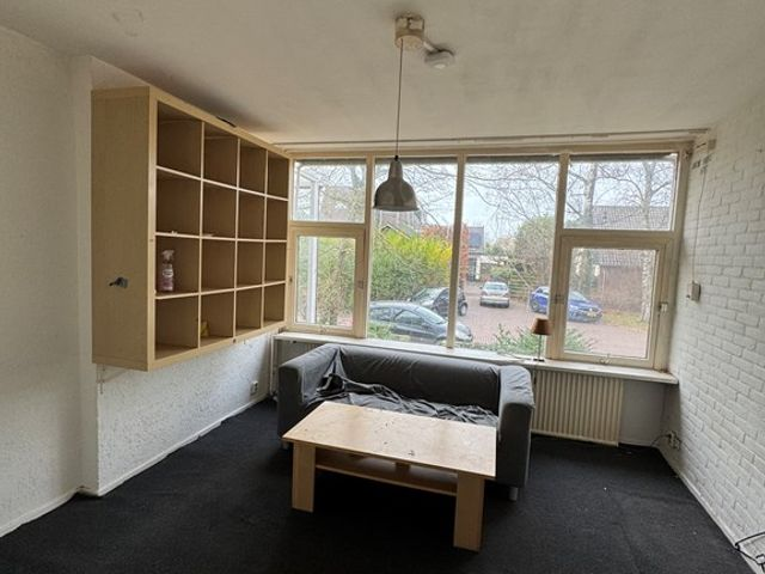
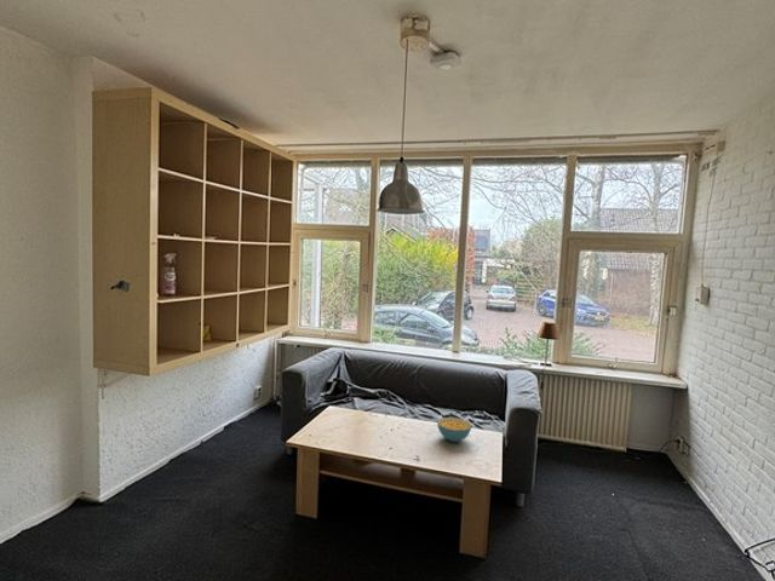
+ cereal bowl [436,416,473,443]
